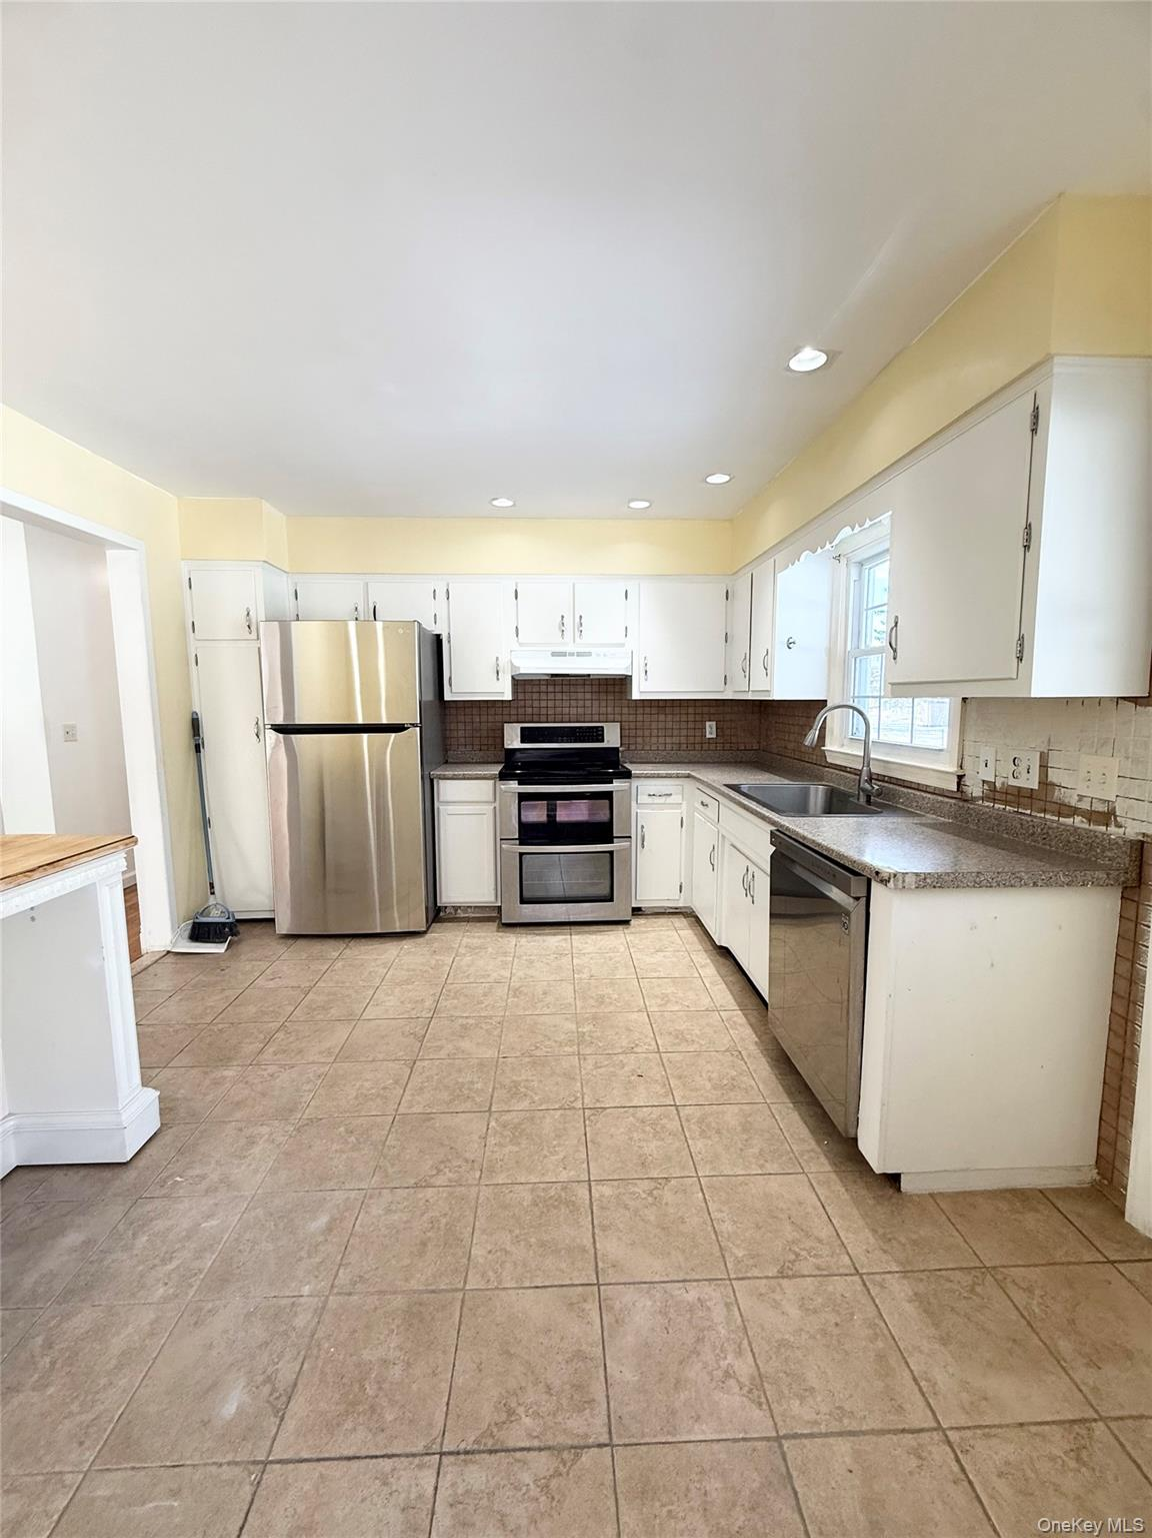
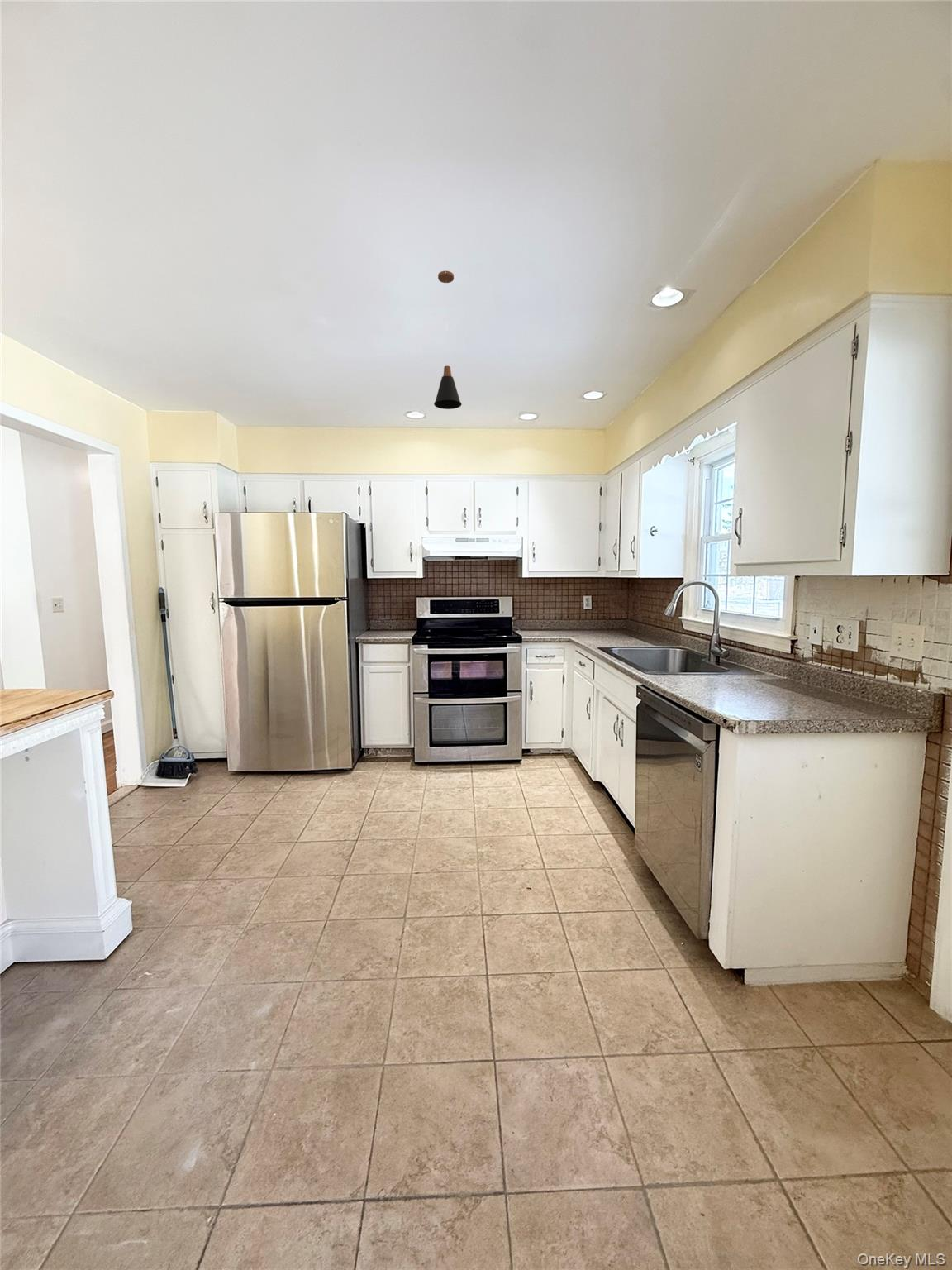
+ pendant lamp [433,270,463,410]
